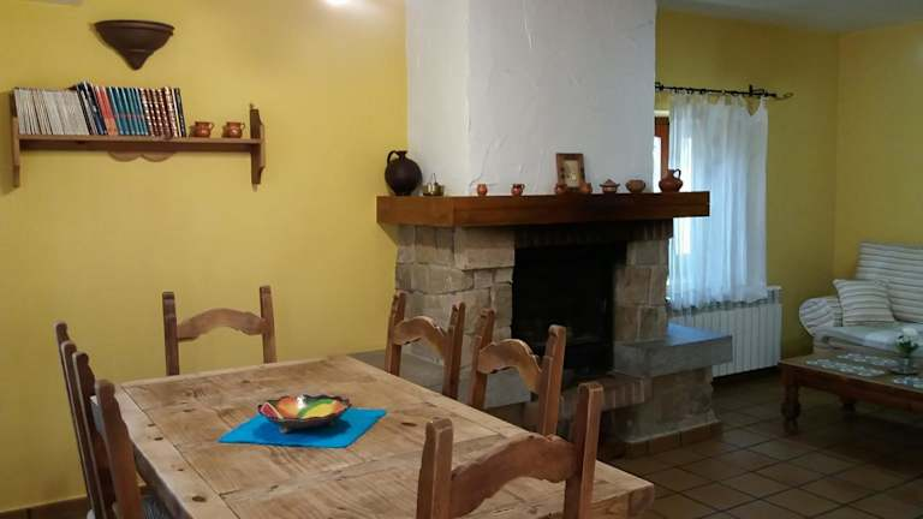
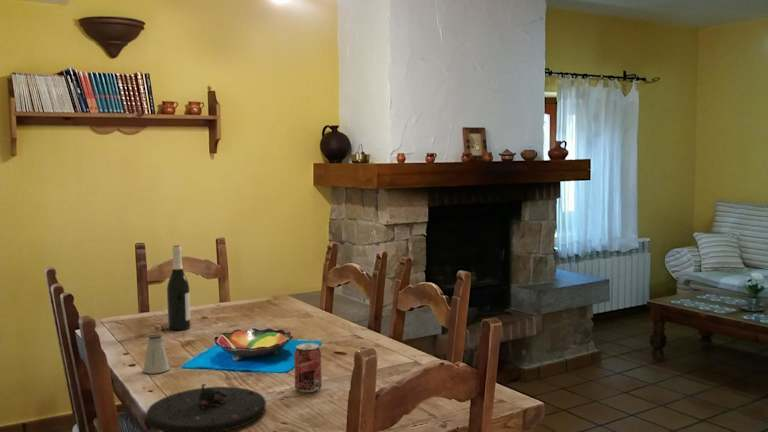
+ plate [145,383,267,432]
+ saltshaker [142,333,170,374]
+ wine bottle [166,244,192,331]
+ beverage can [293,342,323,393]
